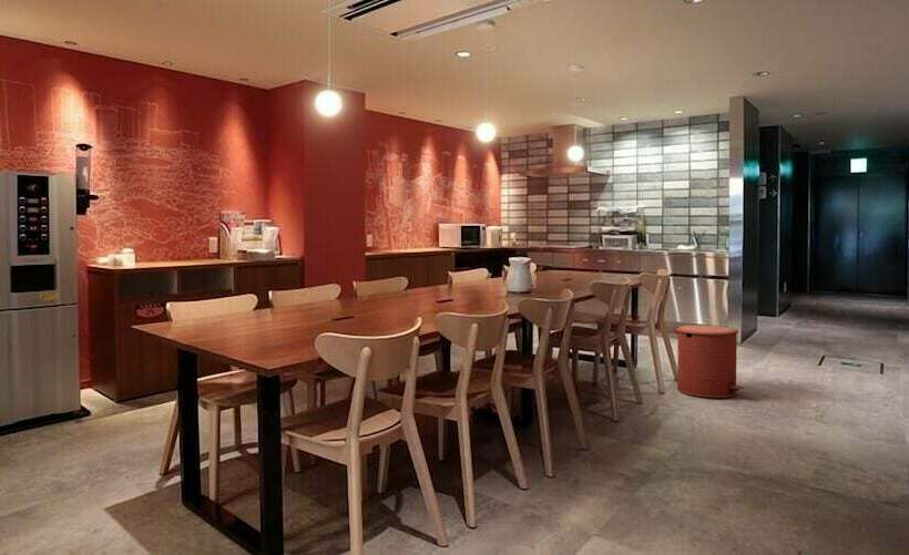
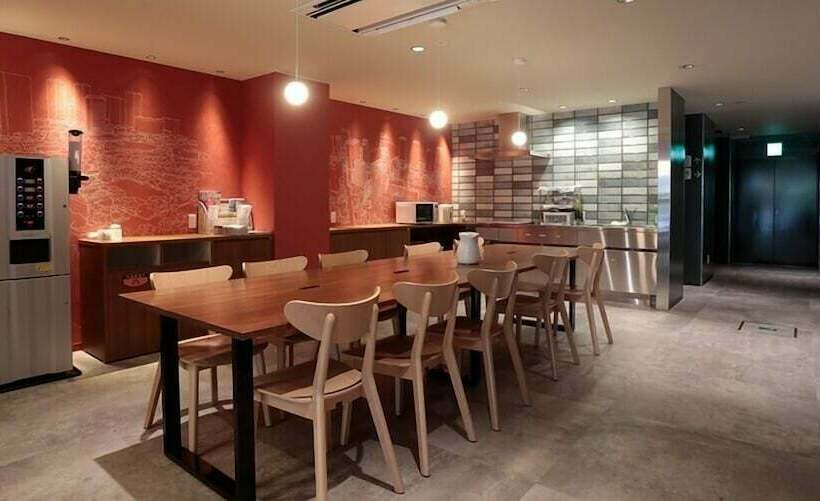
- trash can [672,323,745,399]
